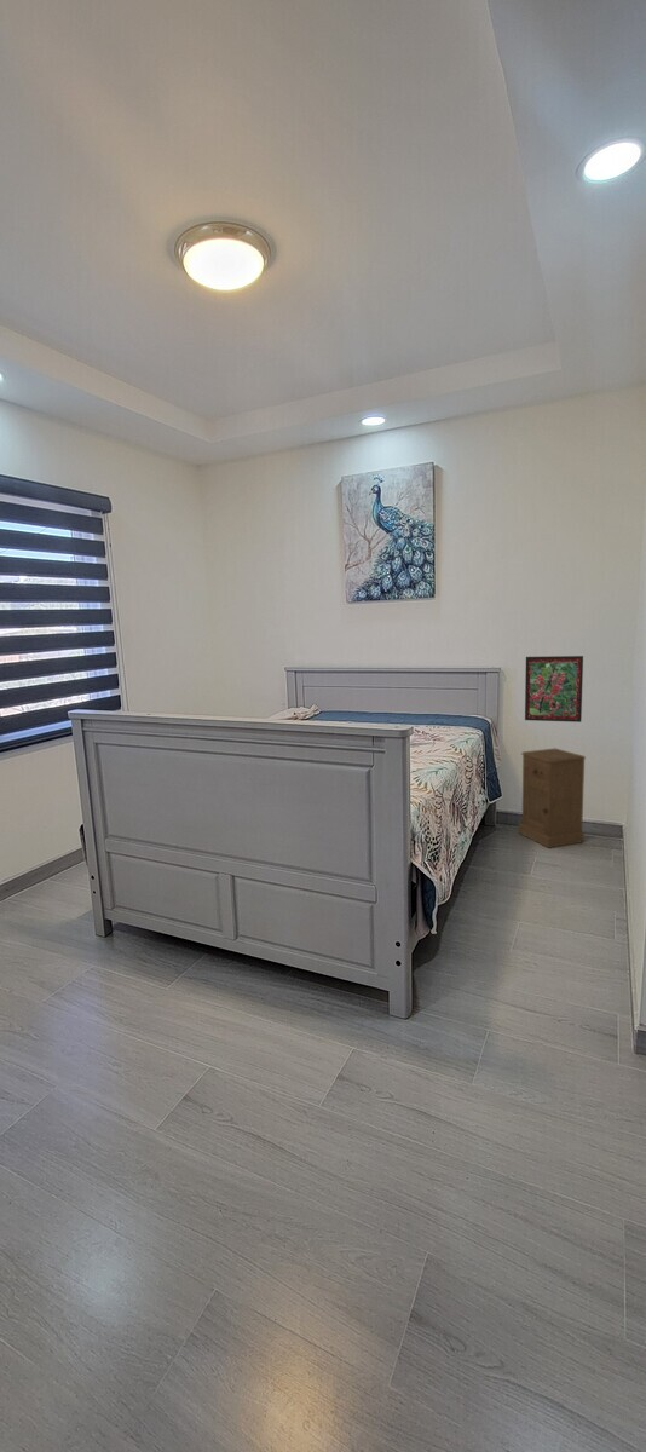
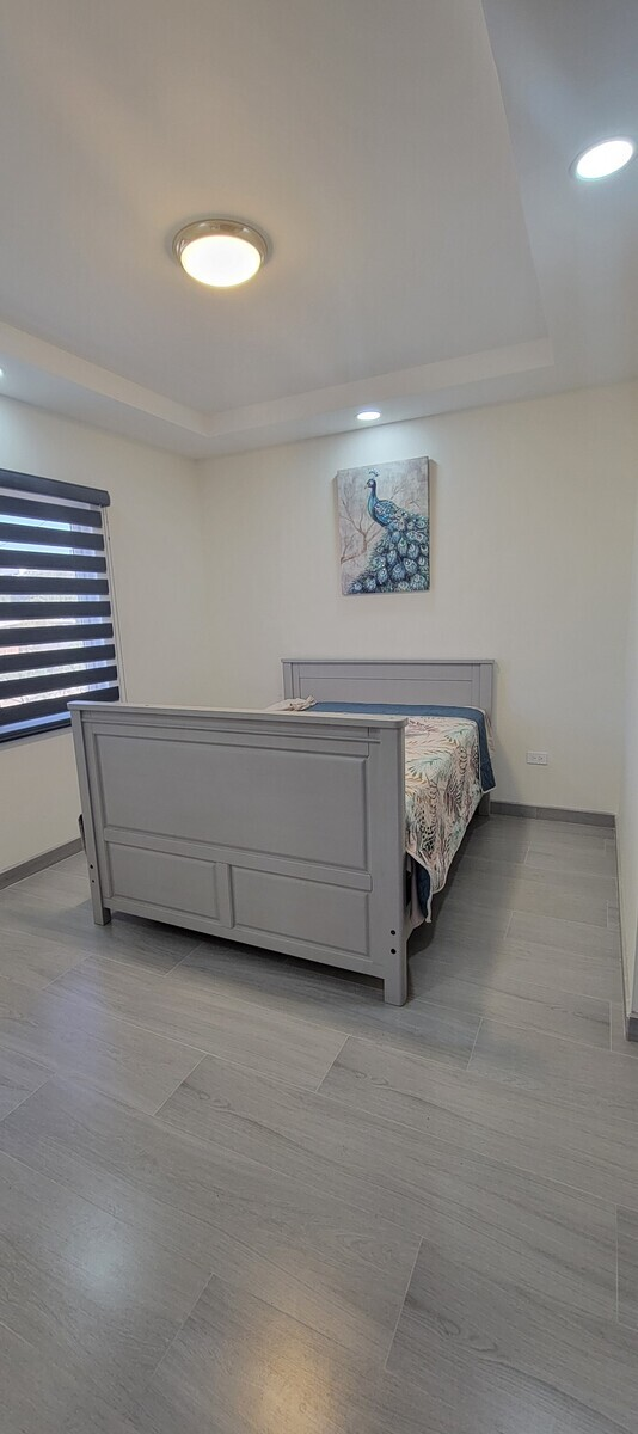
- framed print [524,655,584,724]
- nightstand [517,748,587,849]
